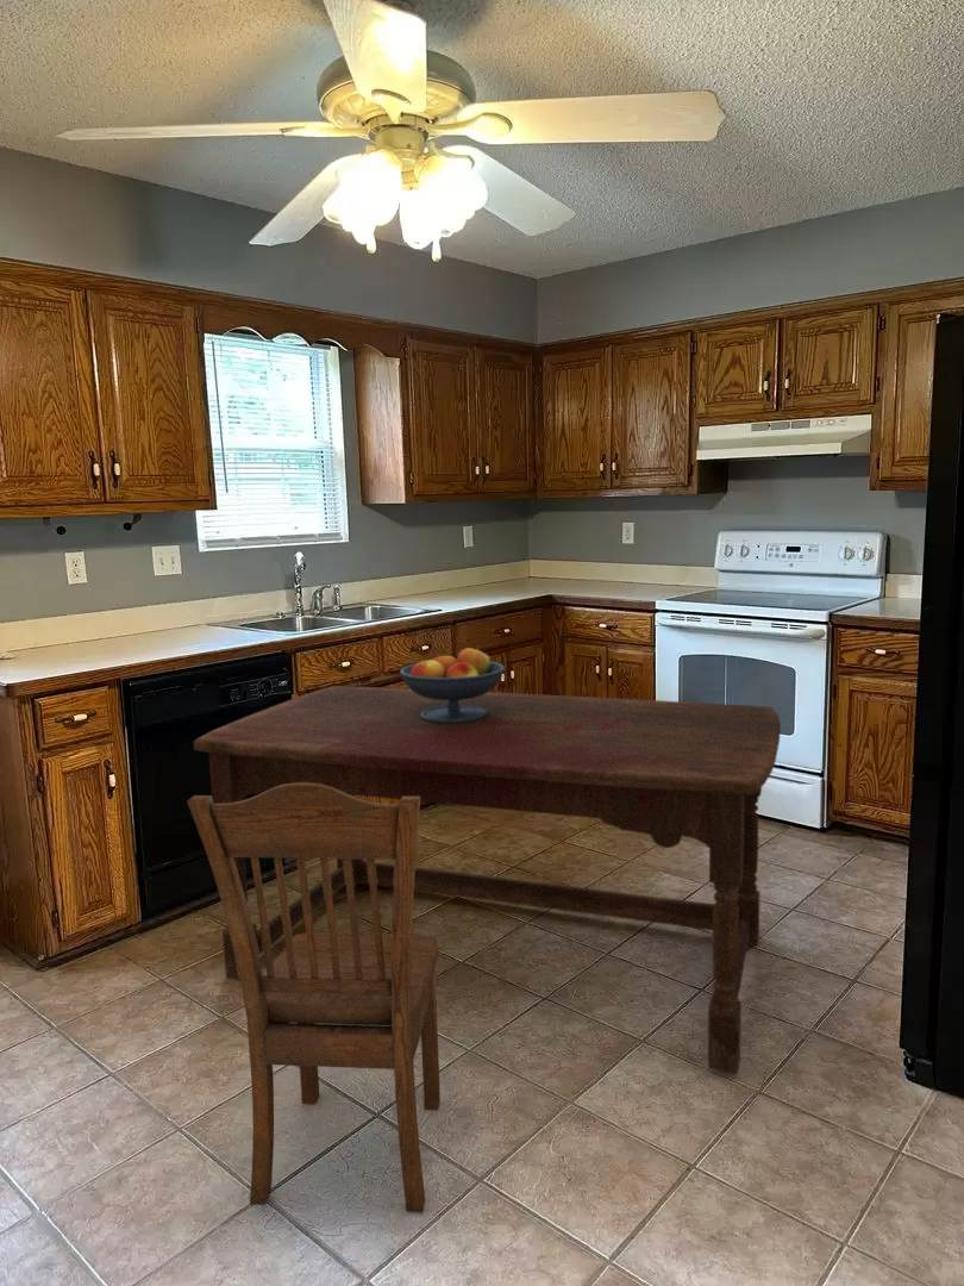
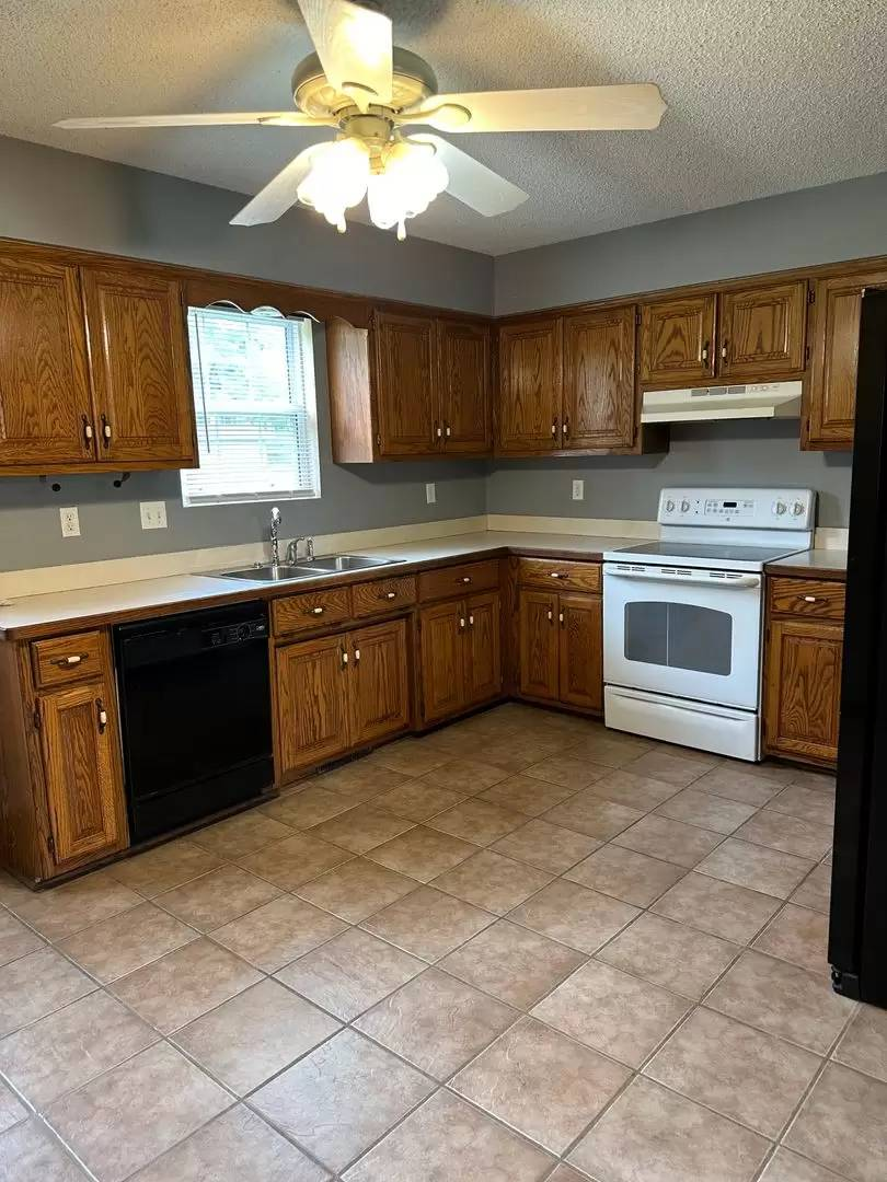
- fruit bowl [399,645,506,723]
- dining table [192,685,782,1075]
- dining chair [186,782,442,1213]
